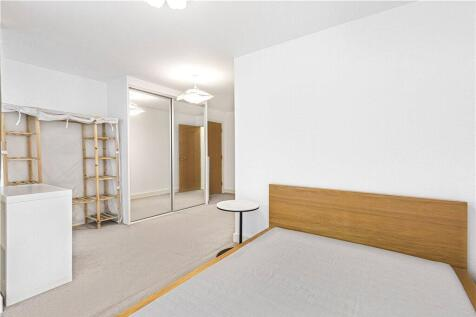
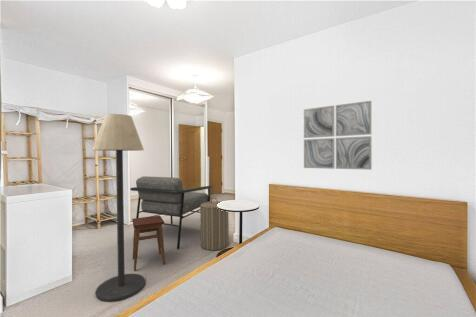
+ armchair [129,175,213,250]
+ floor lamp [91,113,146,302]
+ stool [131,214,166,271]
+ wall art [303,100,373,171]
+ laundry hamper [199,197,230,251]
